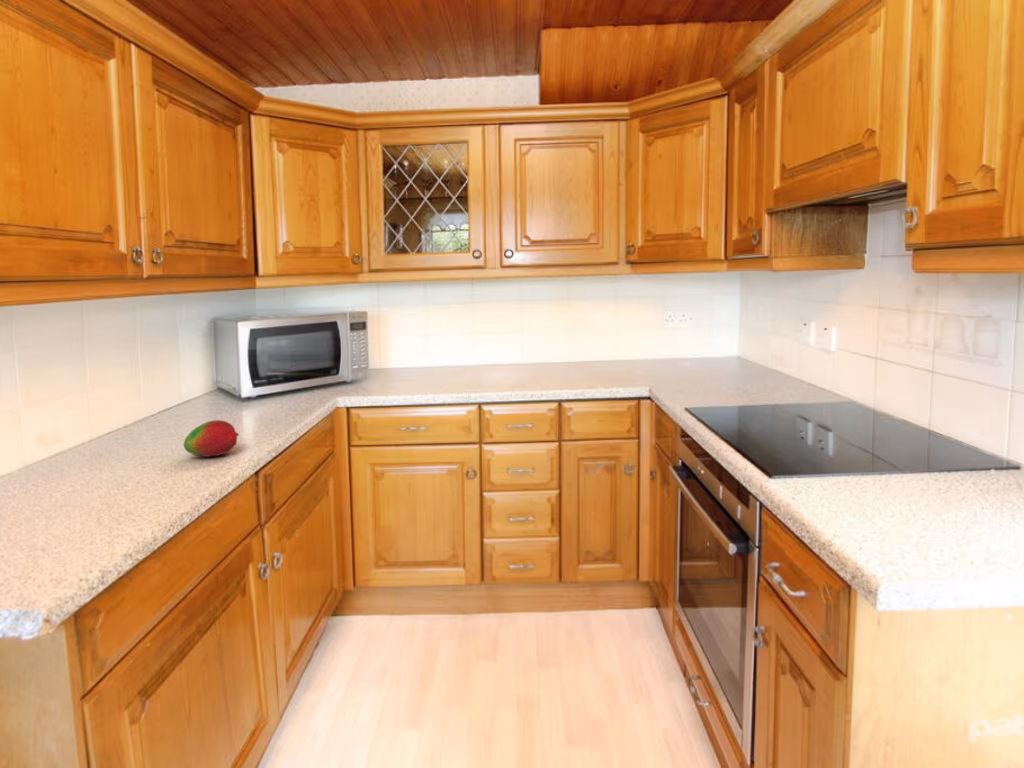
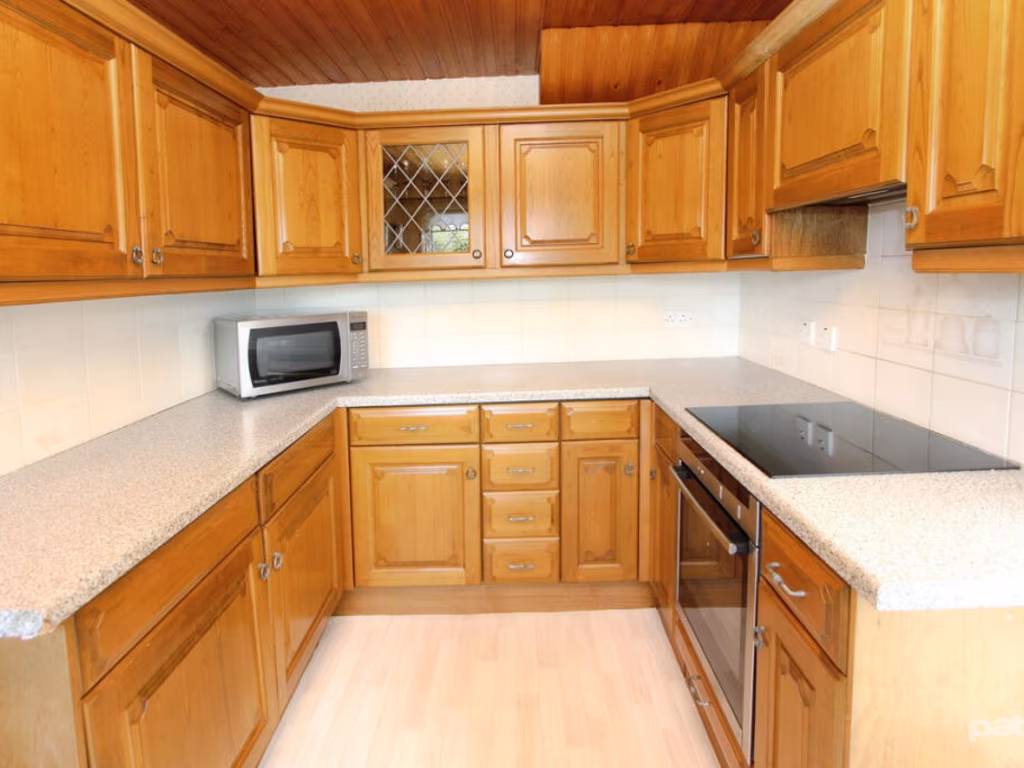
- fruit [183,419,240,458]
